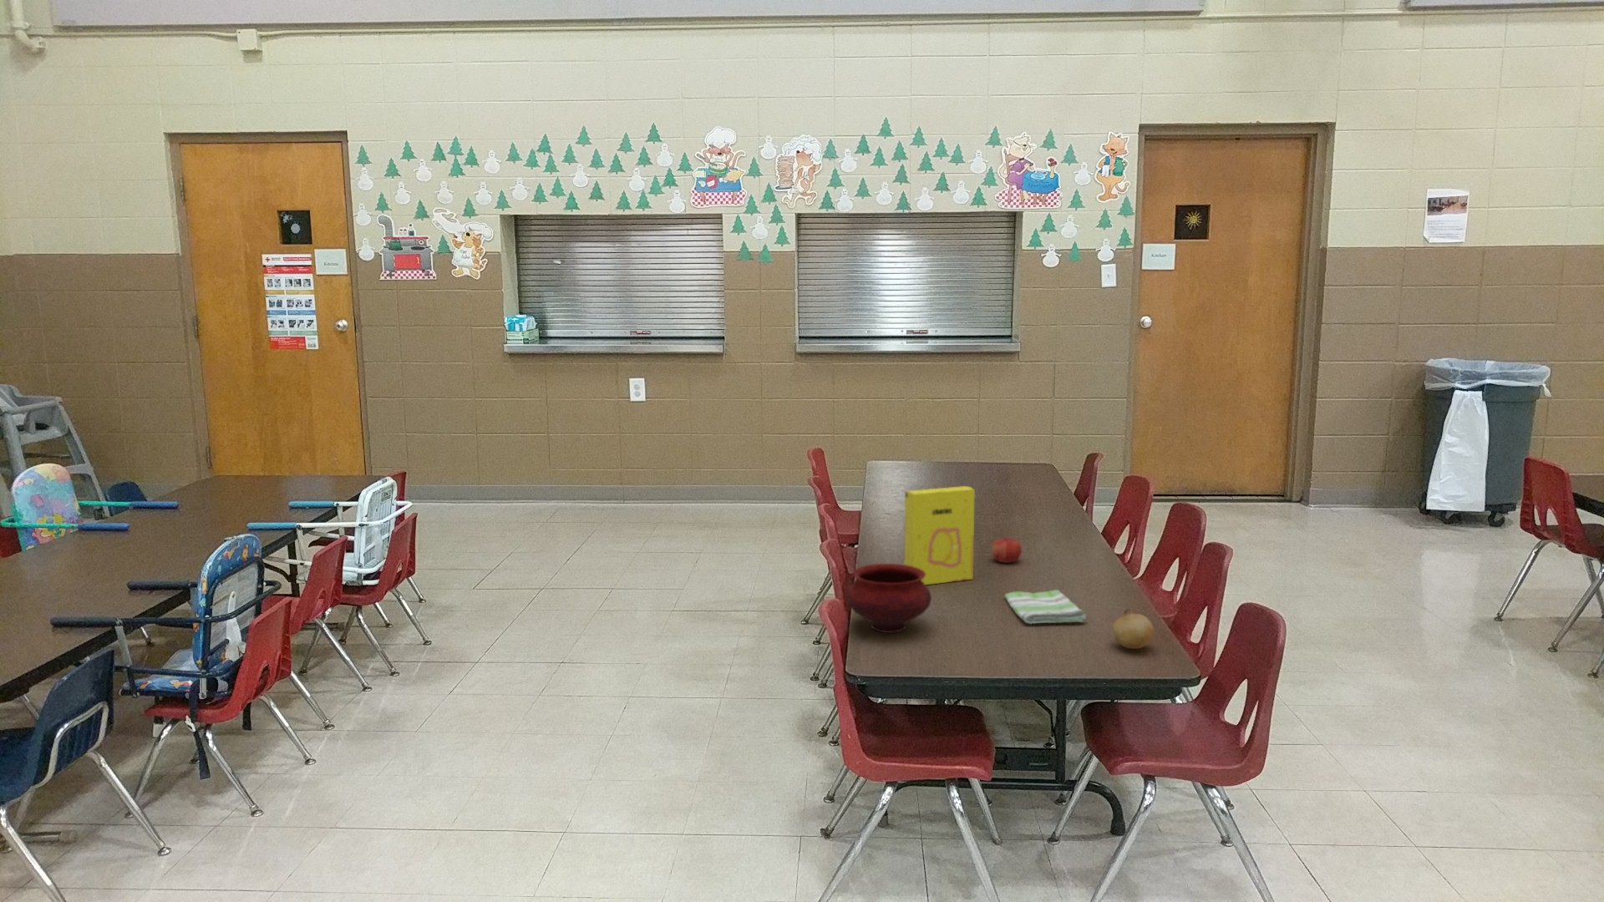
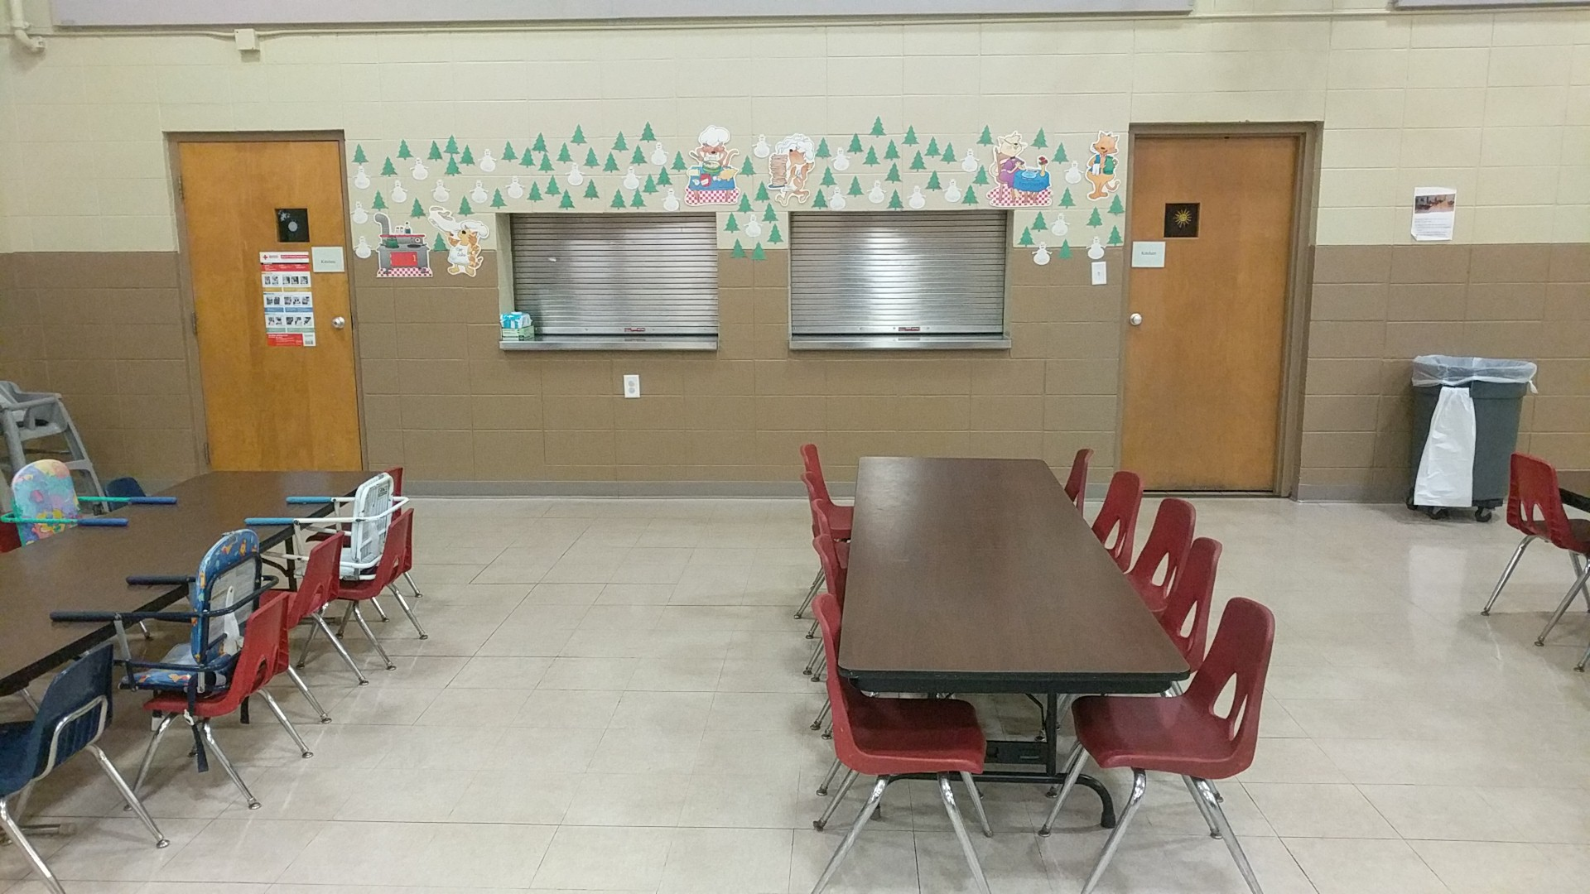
- dish towel [1004,589,1087,624]
- fruit [1112,608,1155,650]
- cereal box [903,486,976,586]
- bowl [845,563,932,634]
- fruit [990,536,1022,564]
